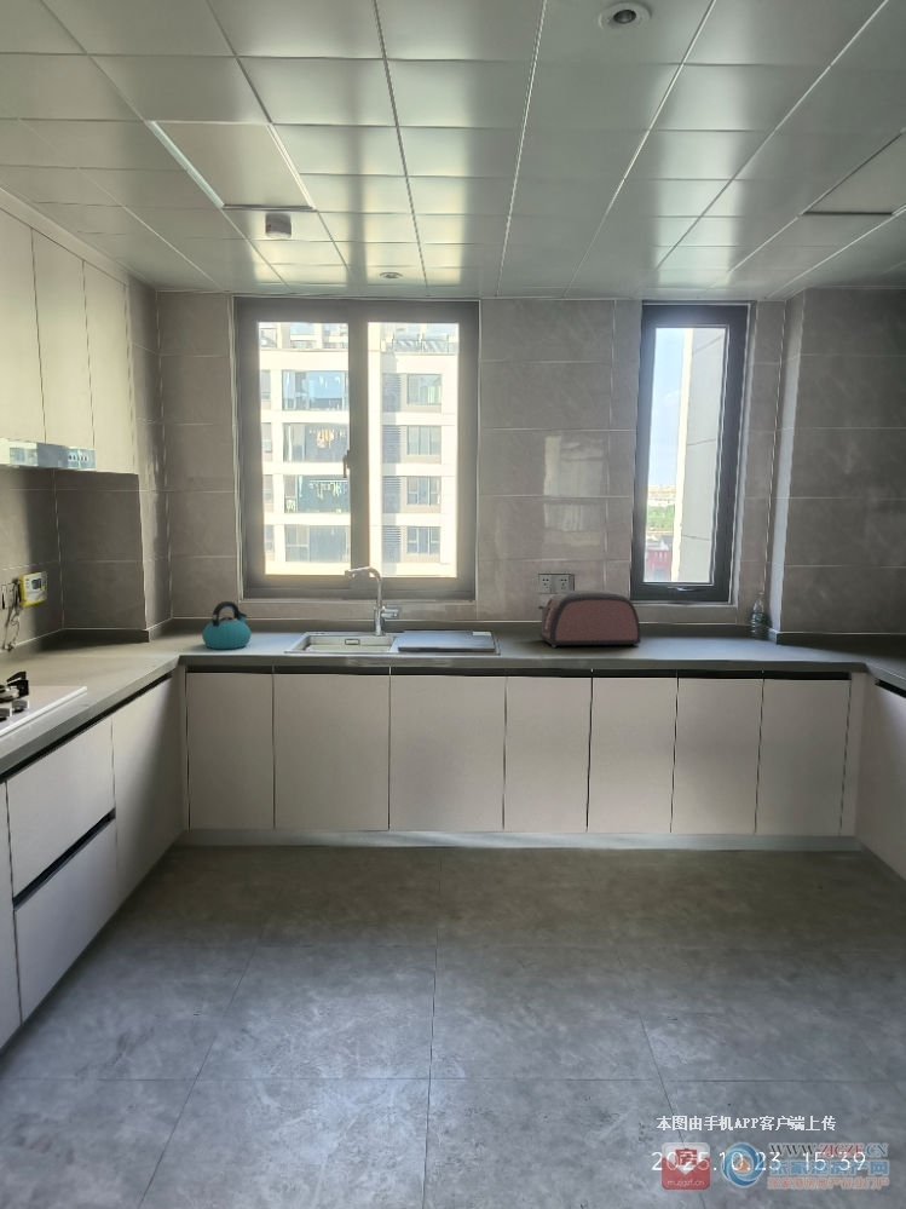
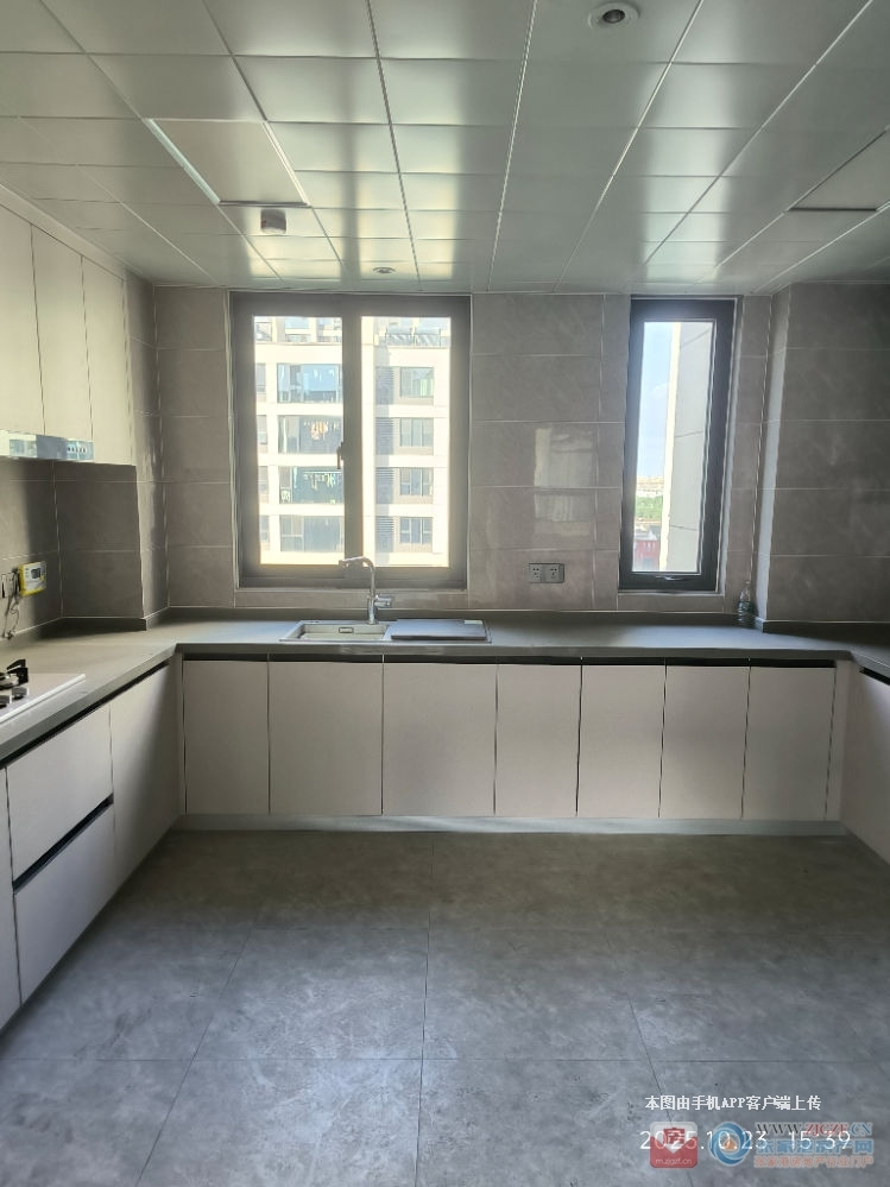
- kettle [201,600,252,650]
- toaster [537,588,642,649]
